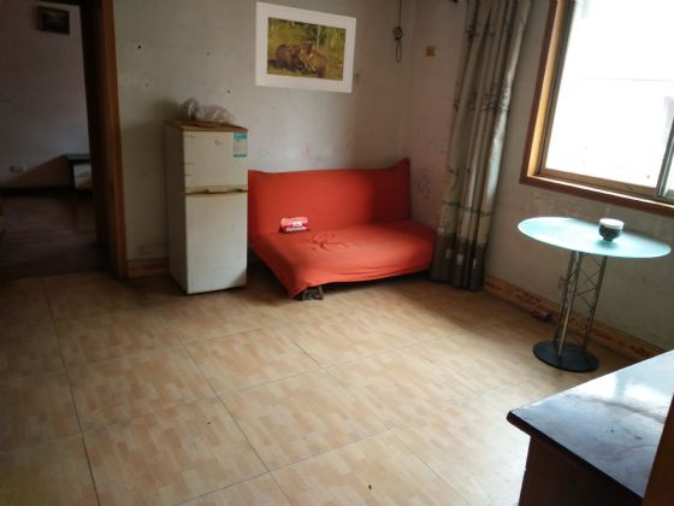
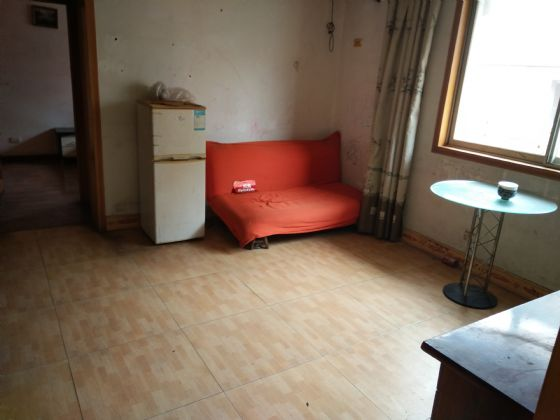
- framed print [254,1,357,94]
